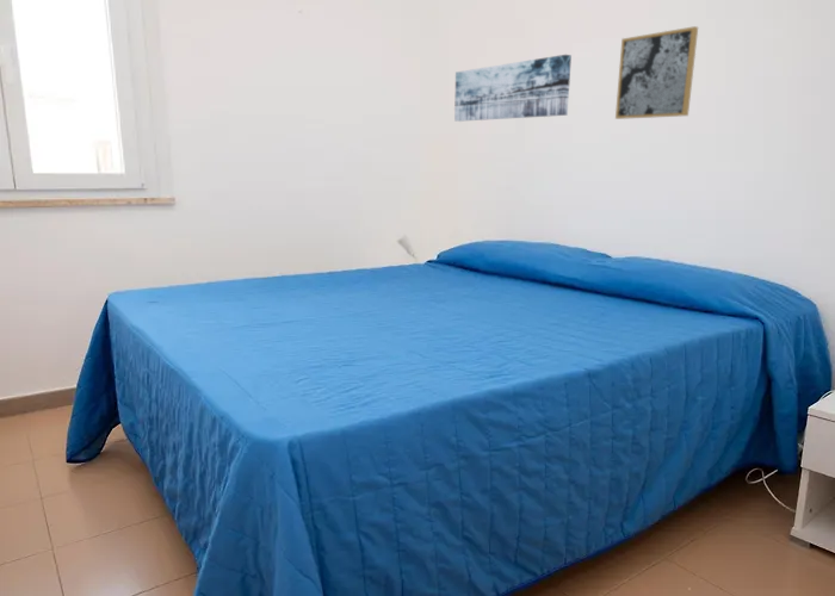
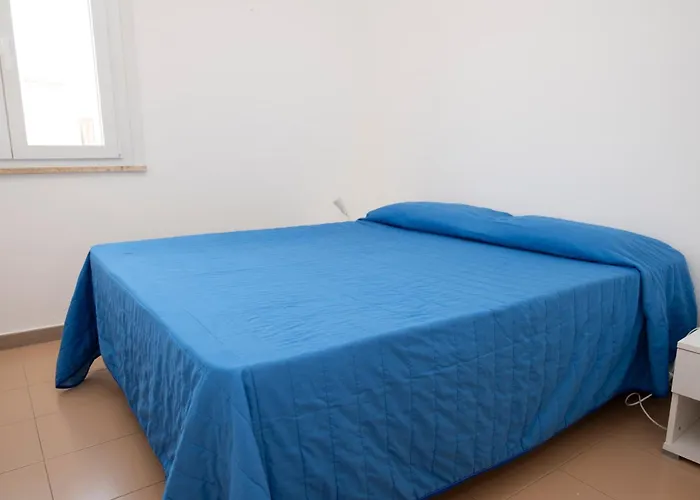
- wall art [453,54,573,123]
- wall art [614,25,699,120]
